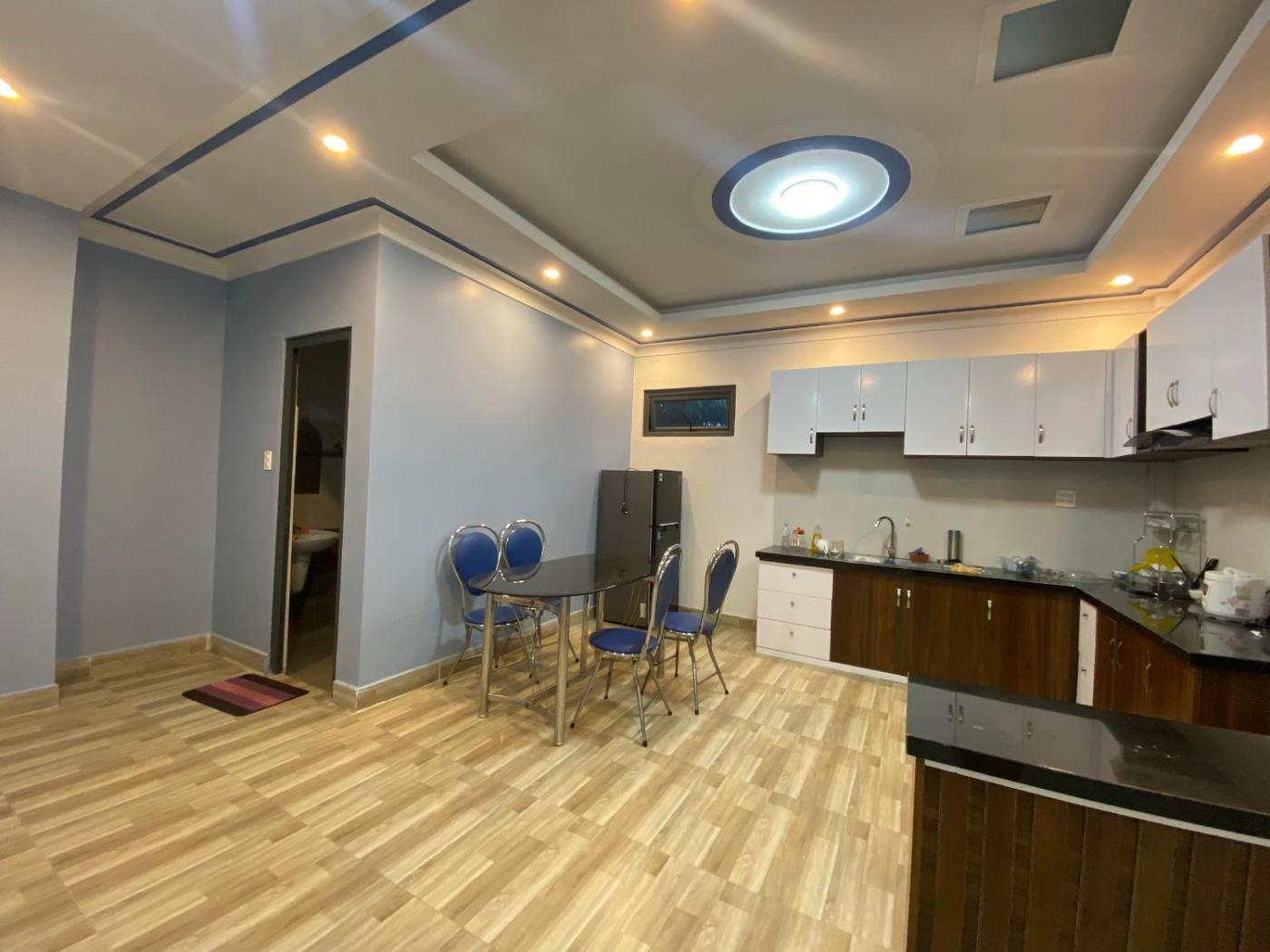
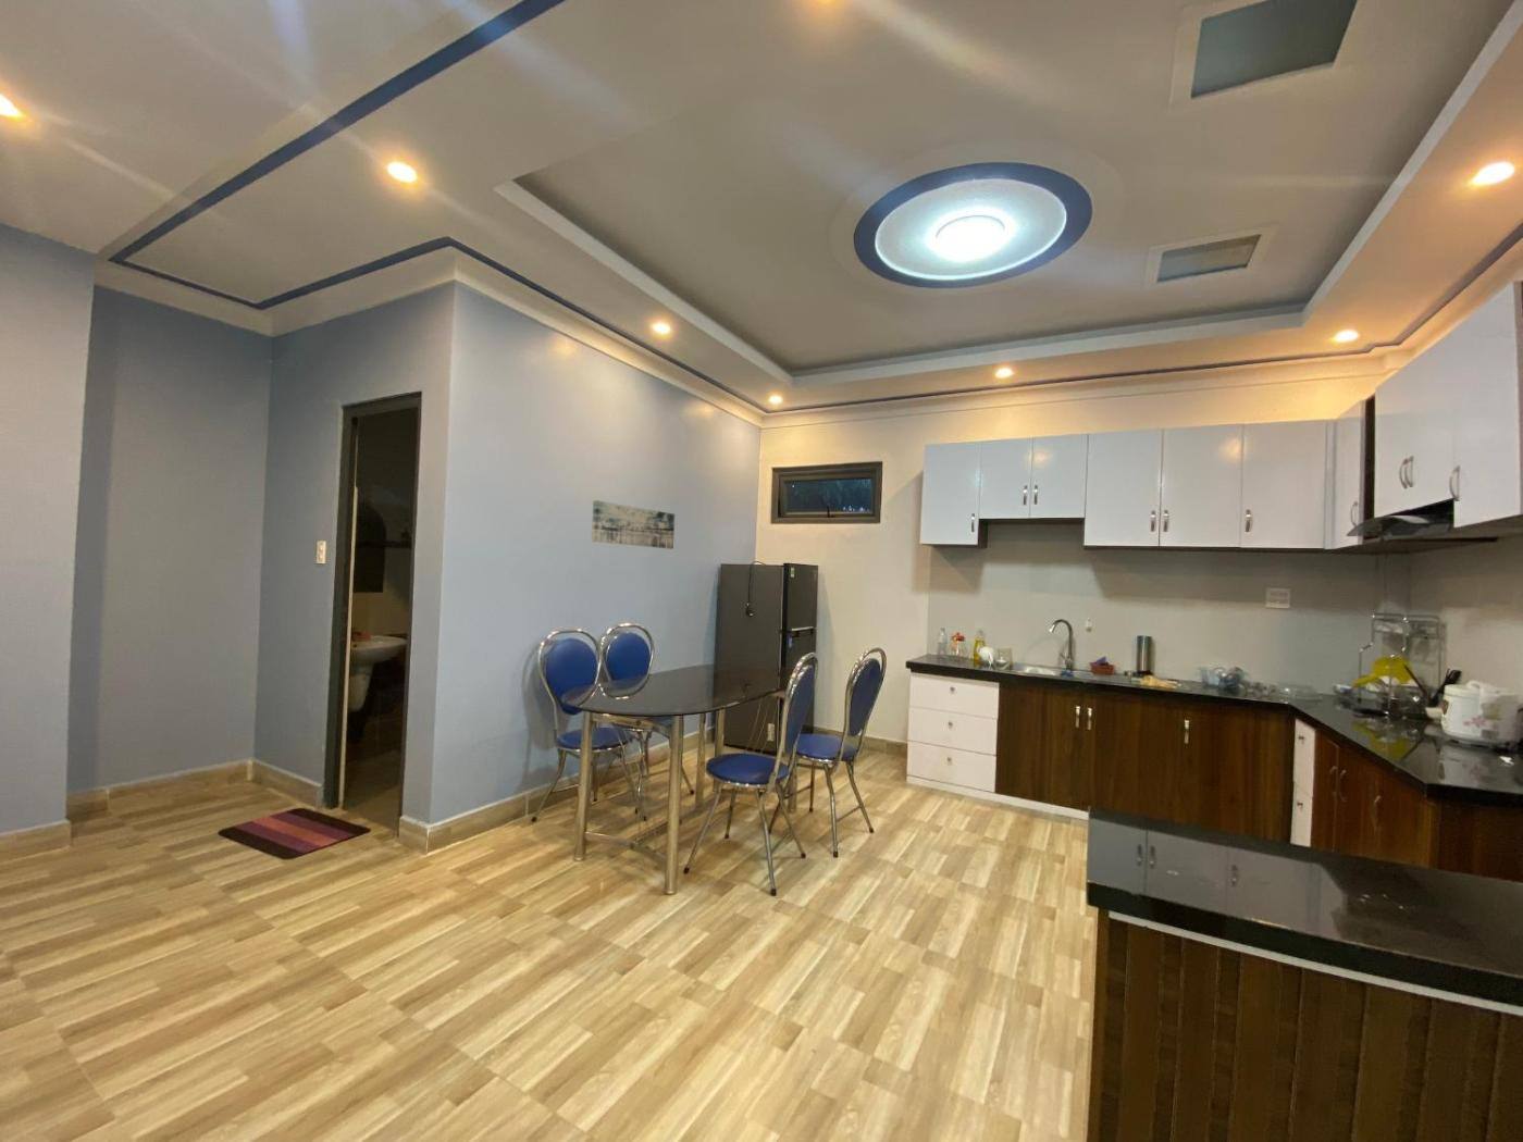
+ wall art [591,499,675,551]
